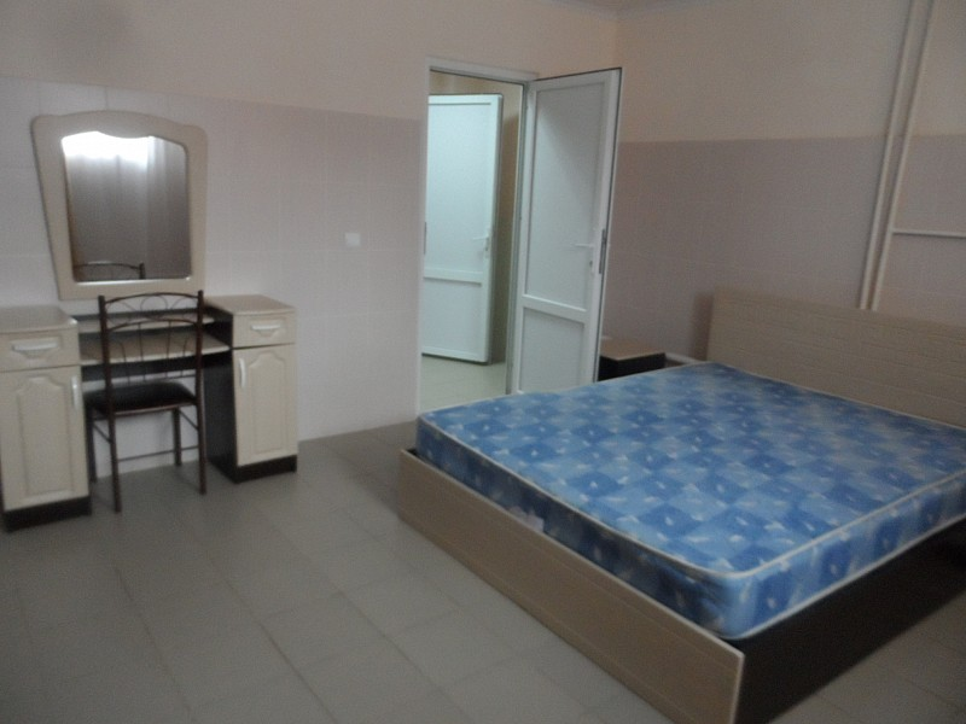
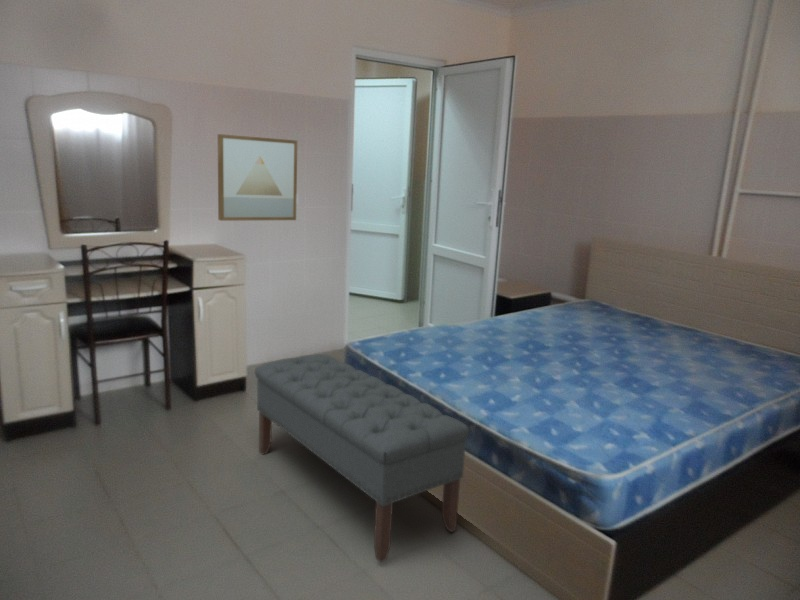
+ wall art [217,133,298,222]
+ bench [254,353,471,563]
